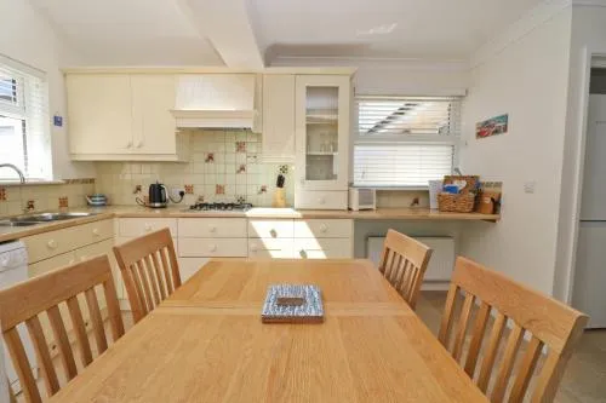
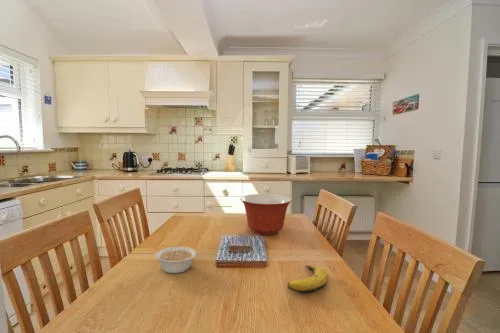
+ mixing bowl [240,193,293,236]
+ legume [154,246,197,274]
+ banana [287,265,329,294]
